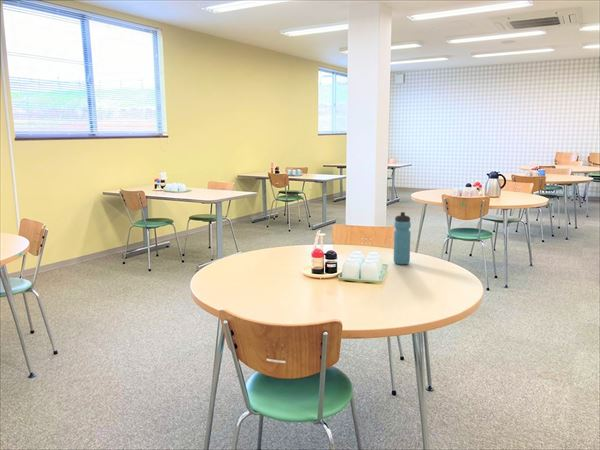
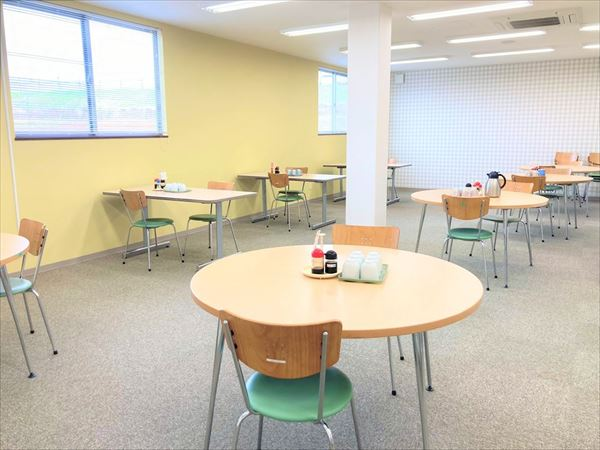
- water bottle [393,211,412,266]
